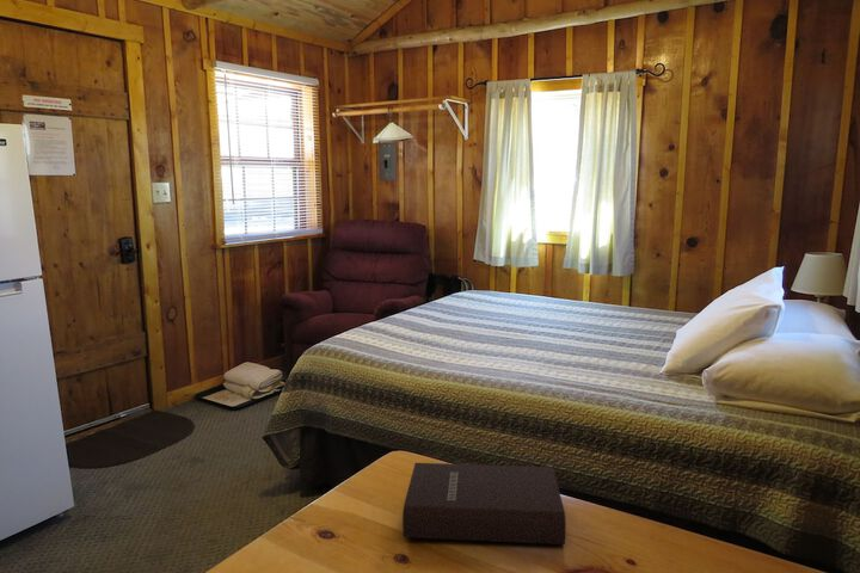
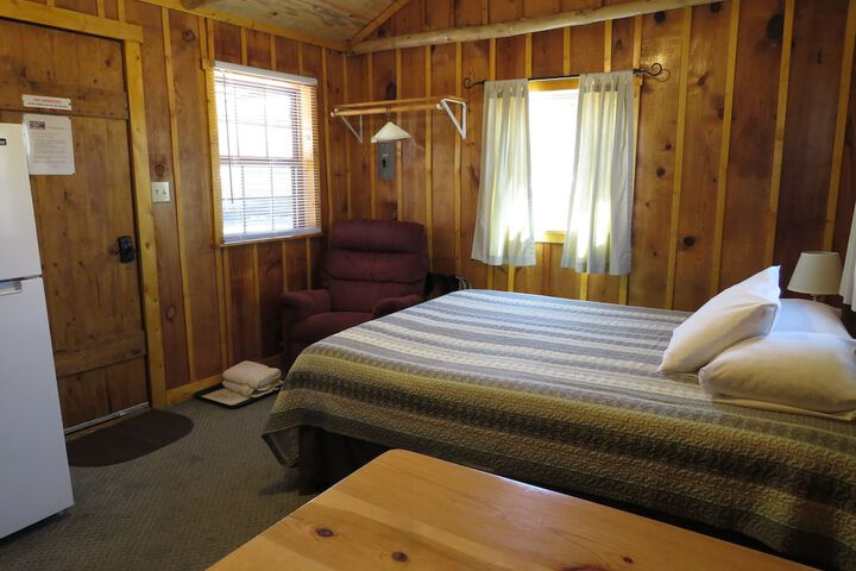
- book [401,462,567,546]
